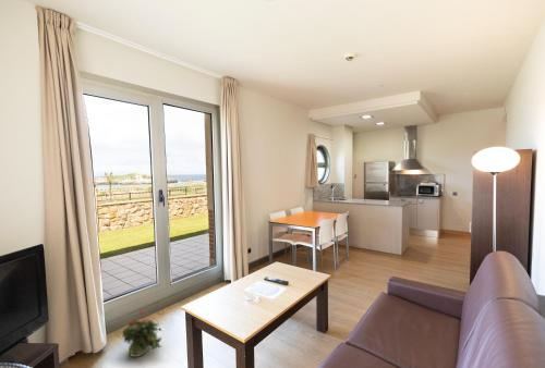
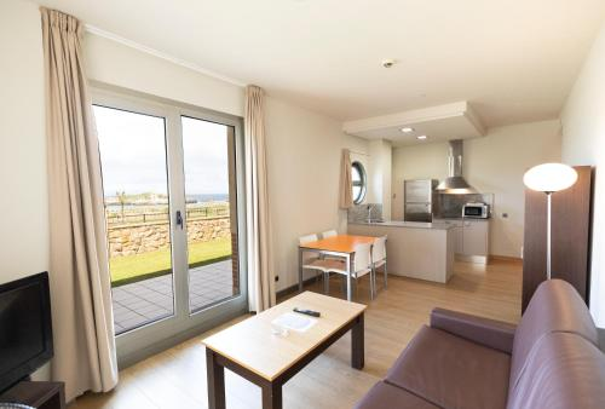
- potted plant [120,310,164,358]
